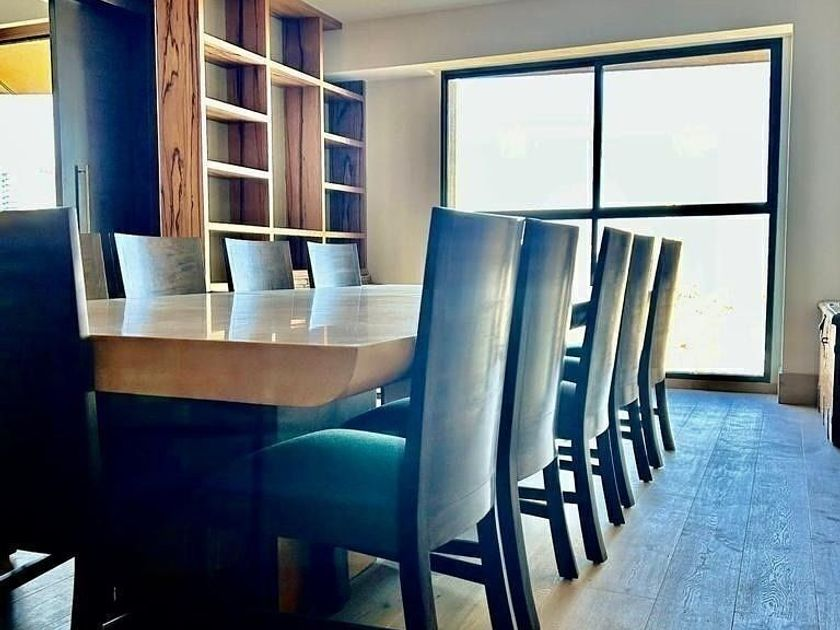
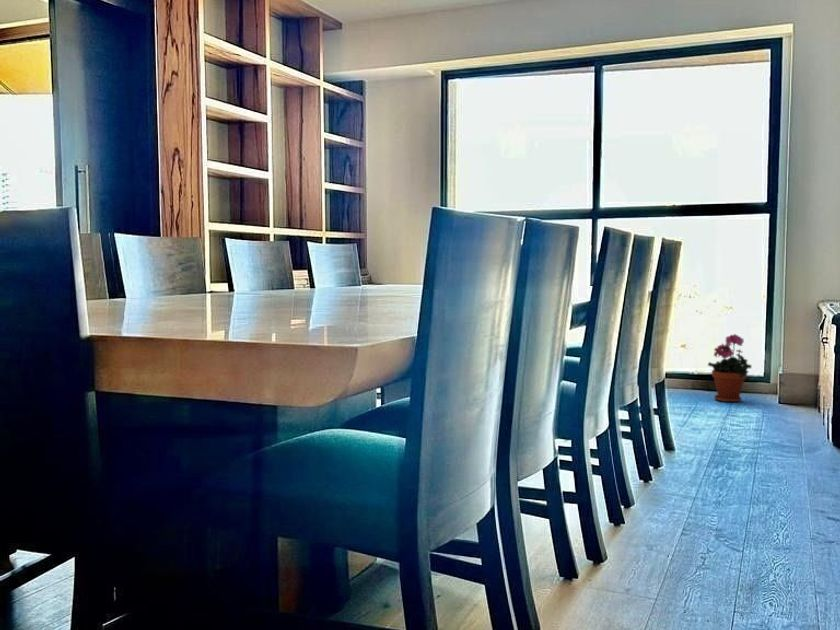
+ potted plant [707,333,753,403]
